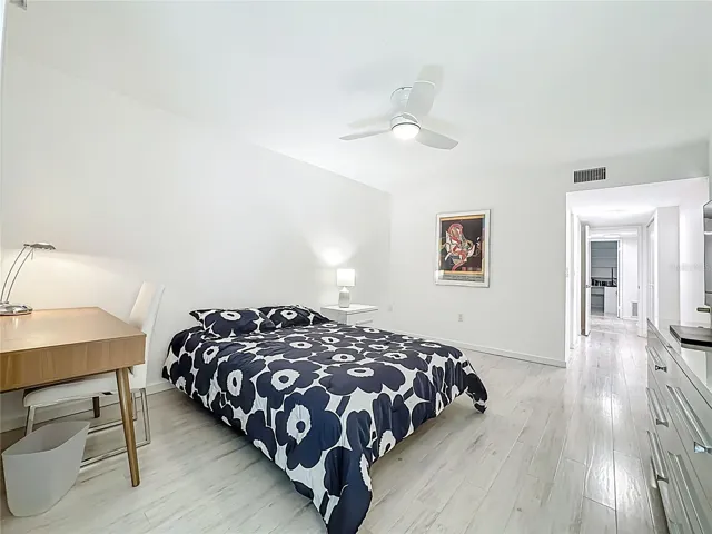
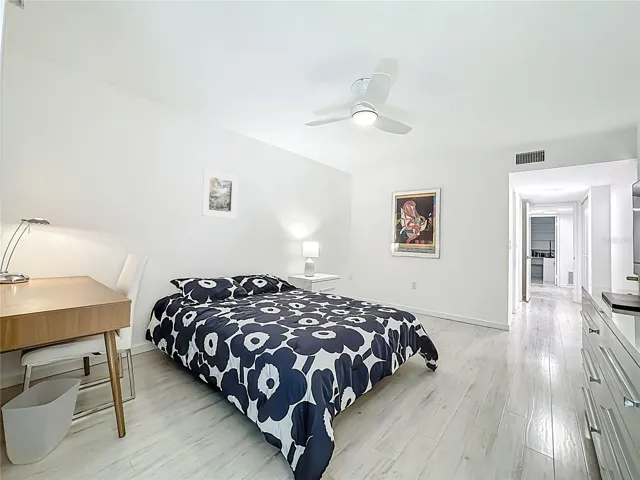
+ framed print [201,168,239,220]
